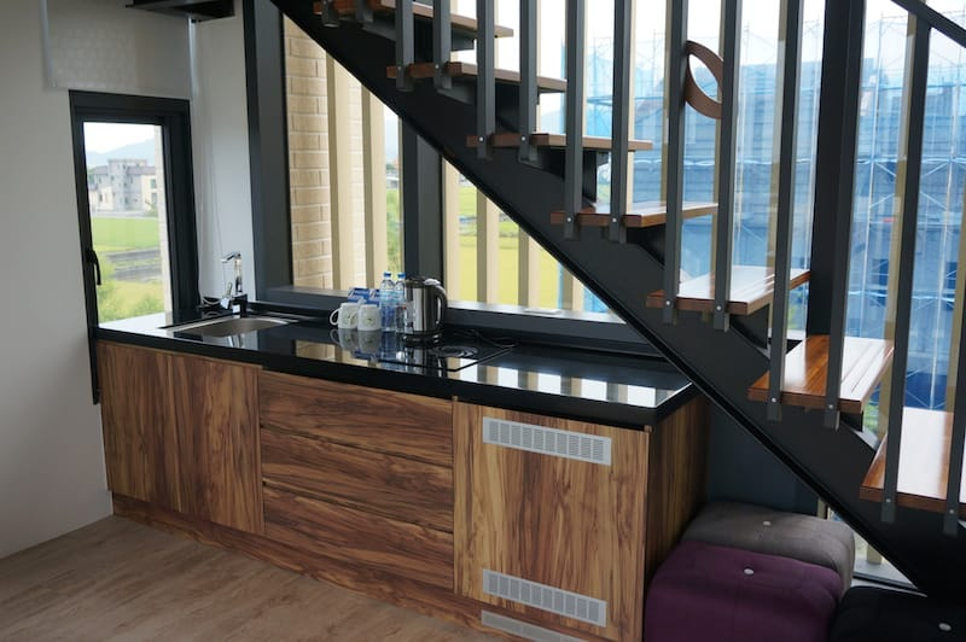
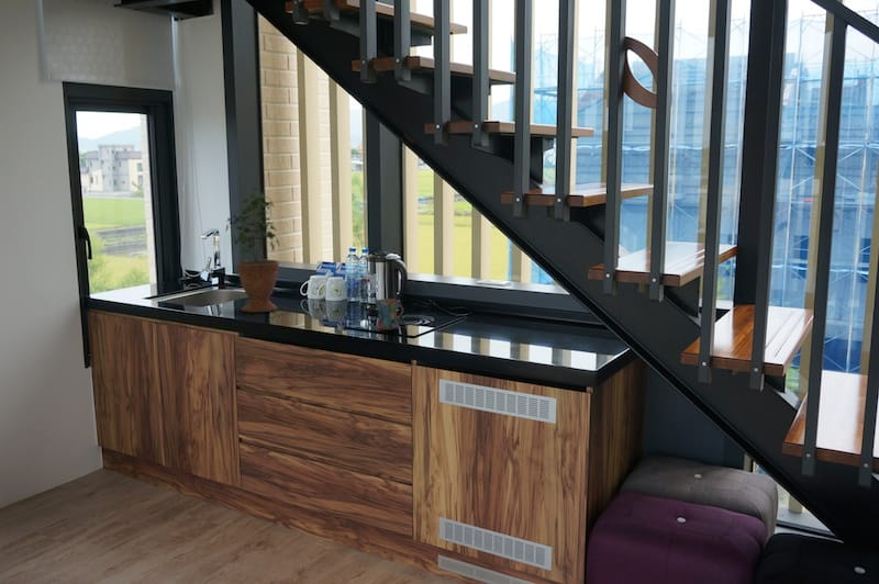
+ potted plant [224,188,281,313]
+ mug [374,297,404,332]
